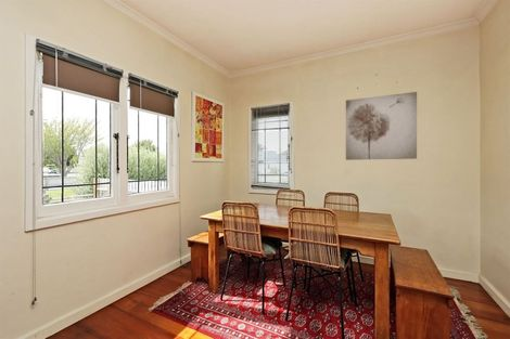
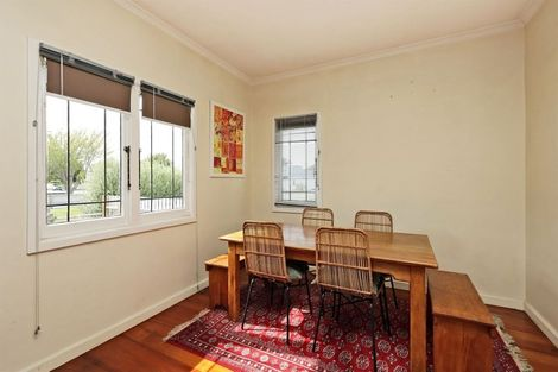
- wall art [345,91,418,161]
